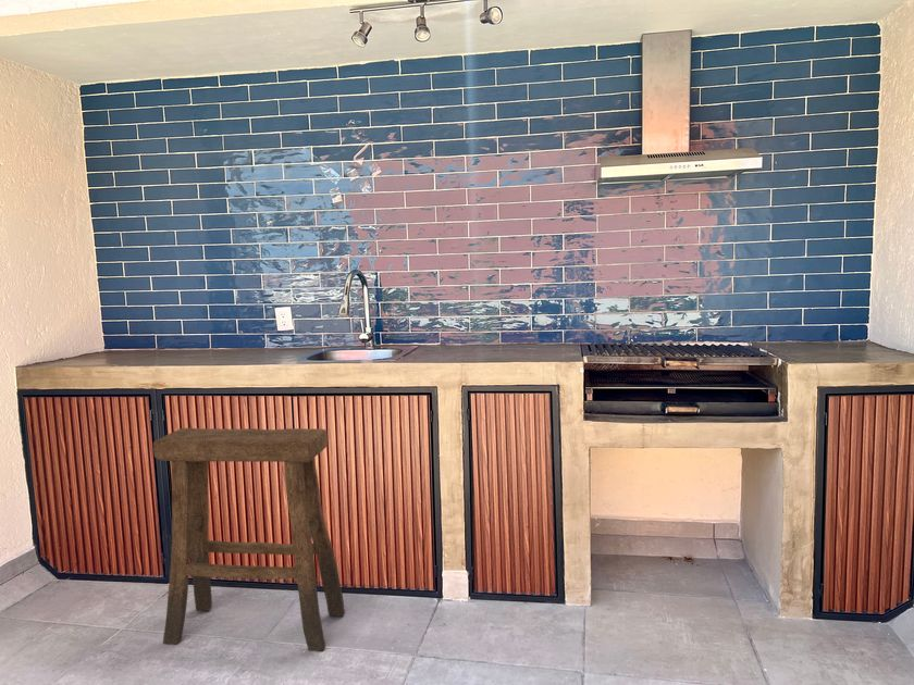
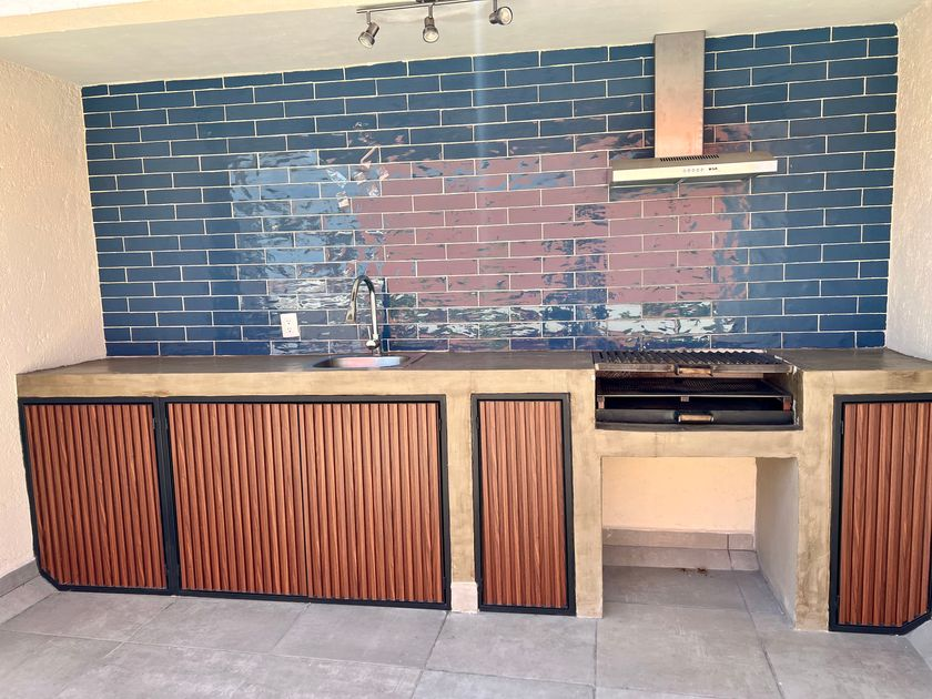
- stool [152,427,346,652]
